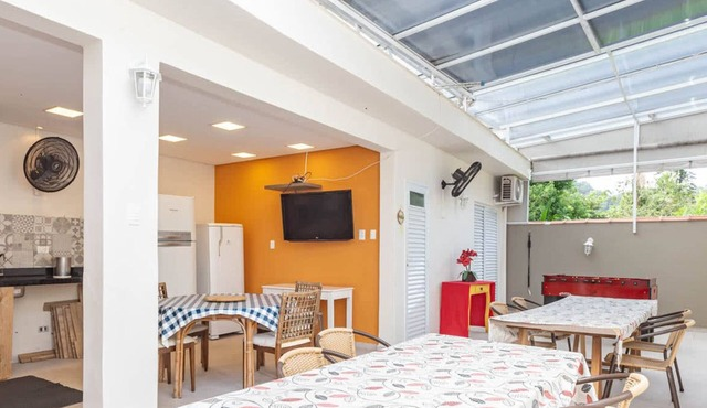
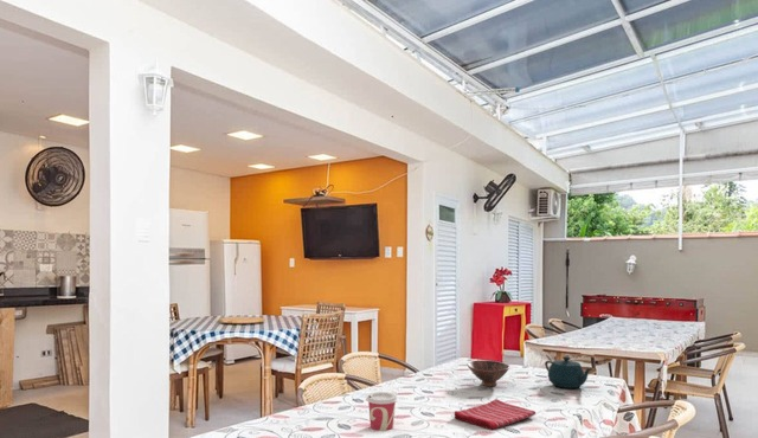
+ teapot [544,355,592,389]
+ bowl [465,359,510,387]
+ dish towel [454,398,537,431]
+ cup [365,391,399,432]
